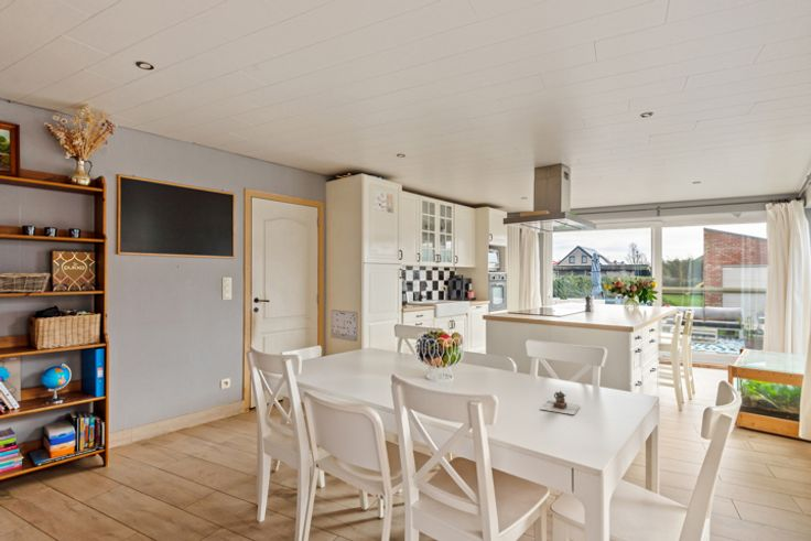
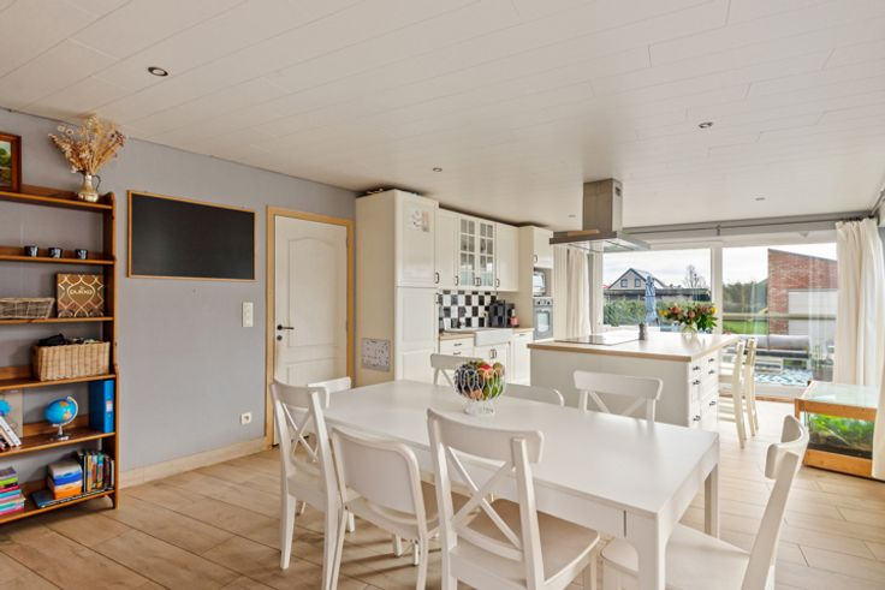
- teapot [539,389,581,415]
